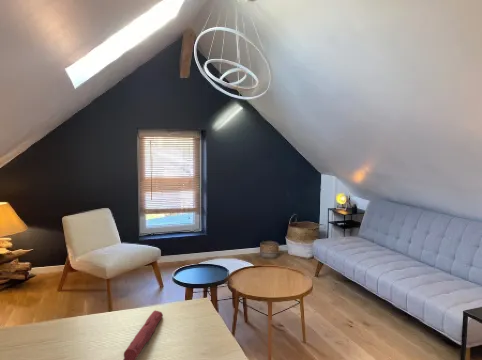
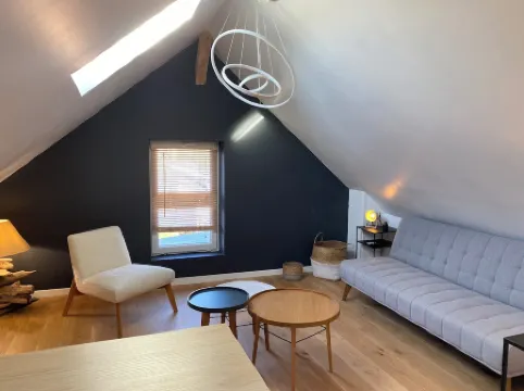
- candle [122,309,164,360]
